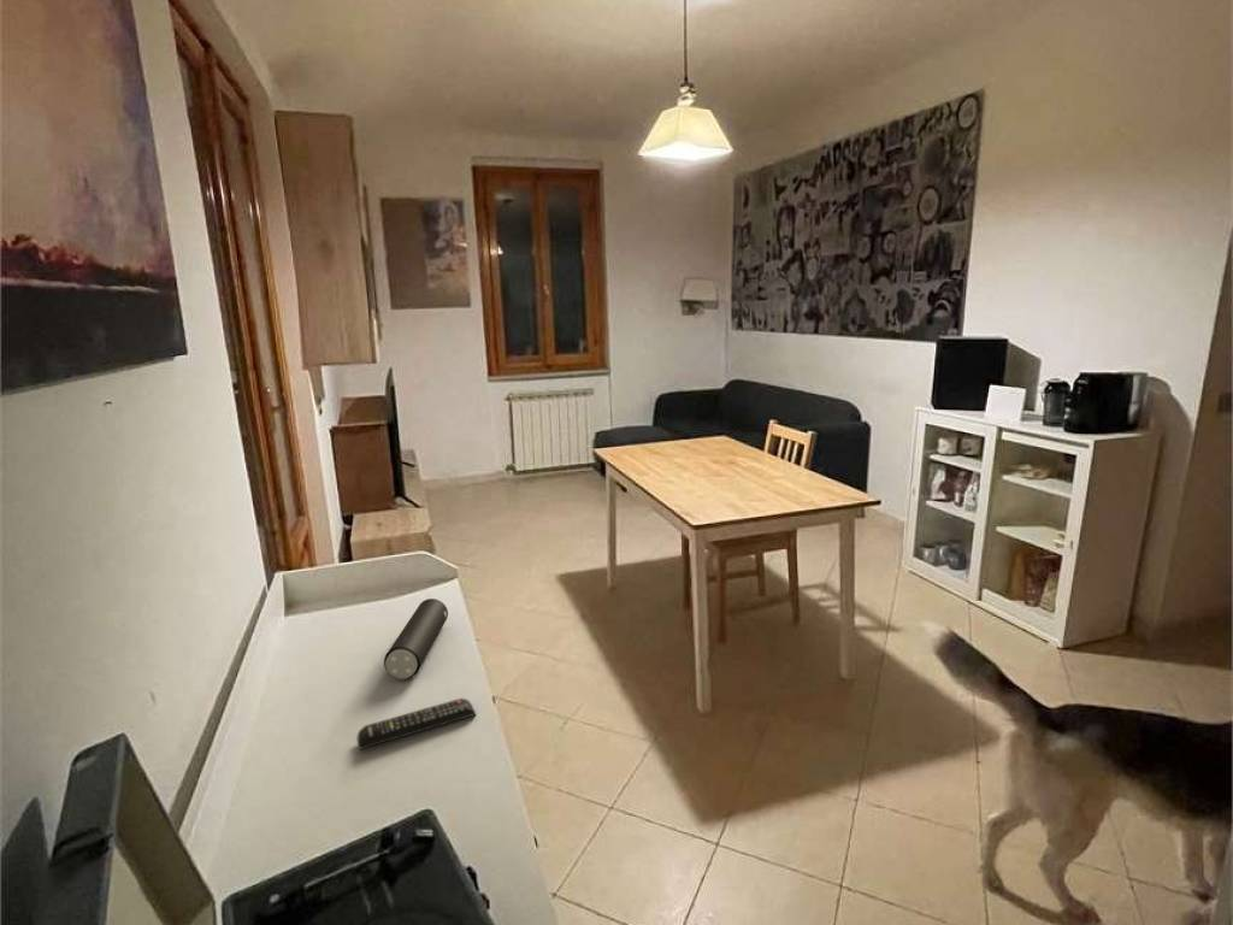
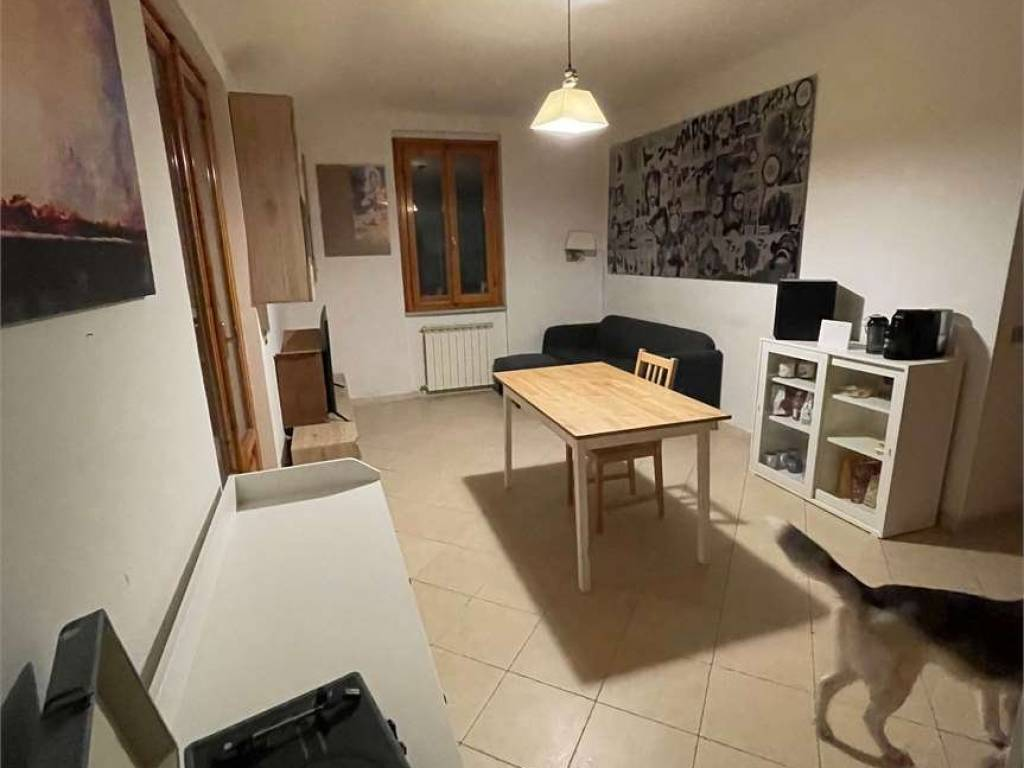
- remote control [356,697,477,750]
- speaker [383,597,449,681]
